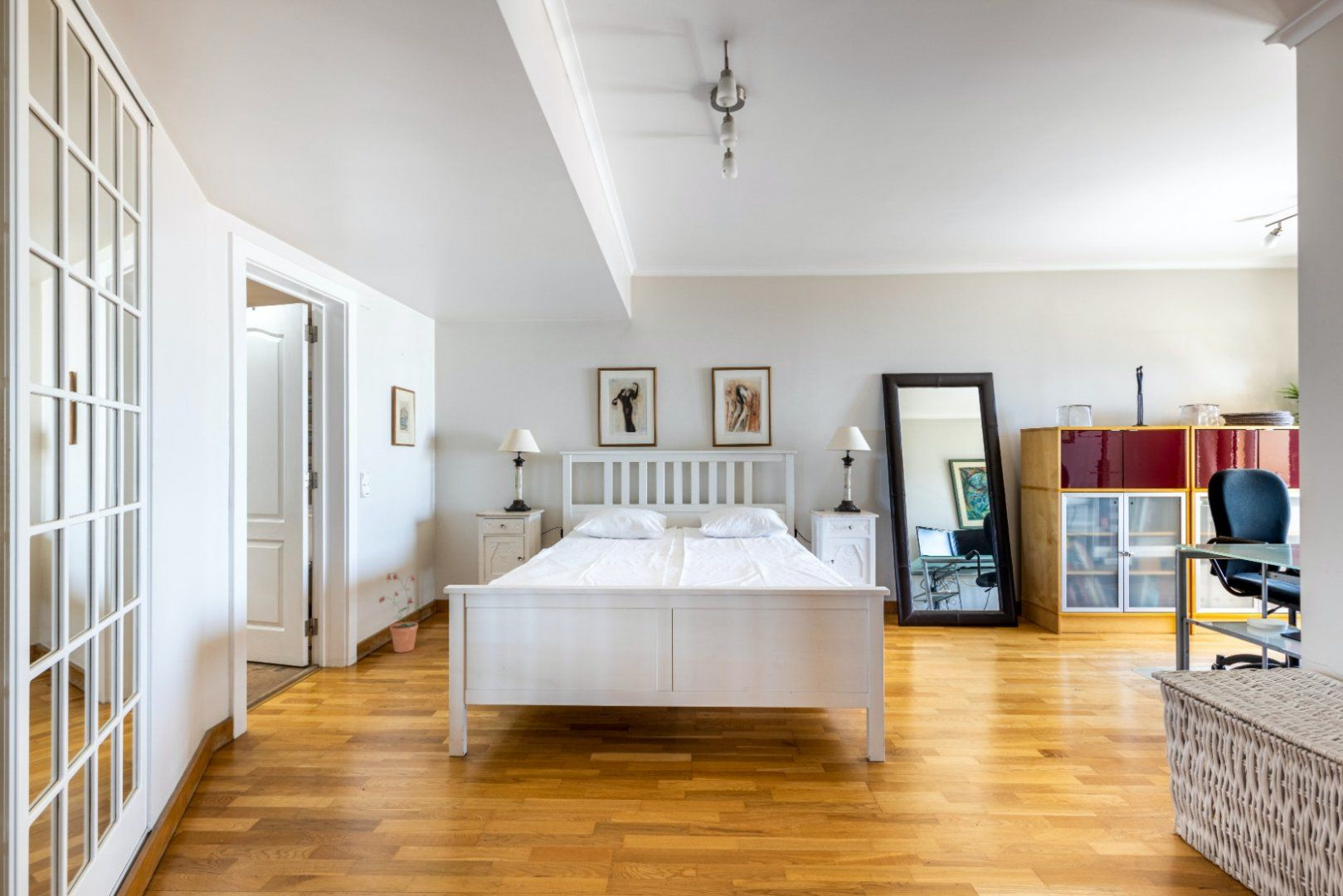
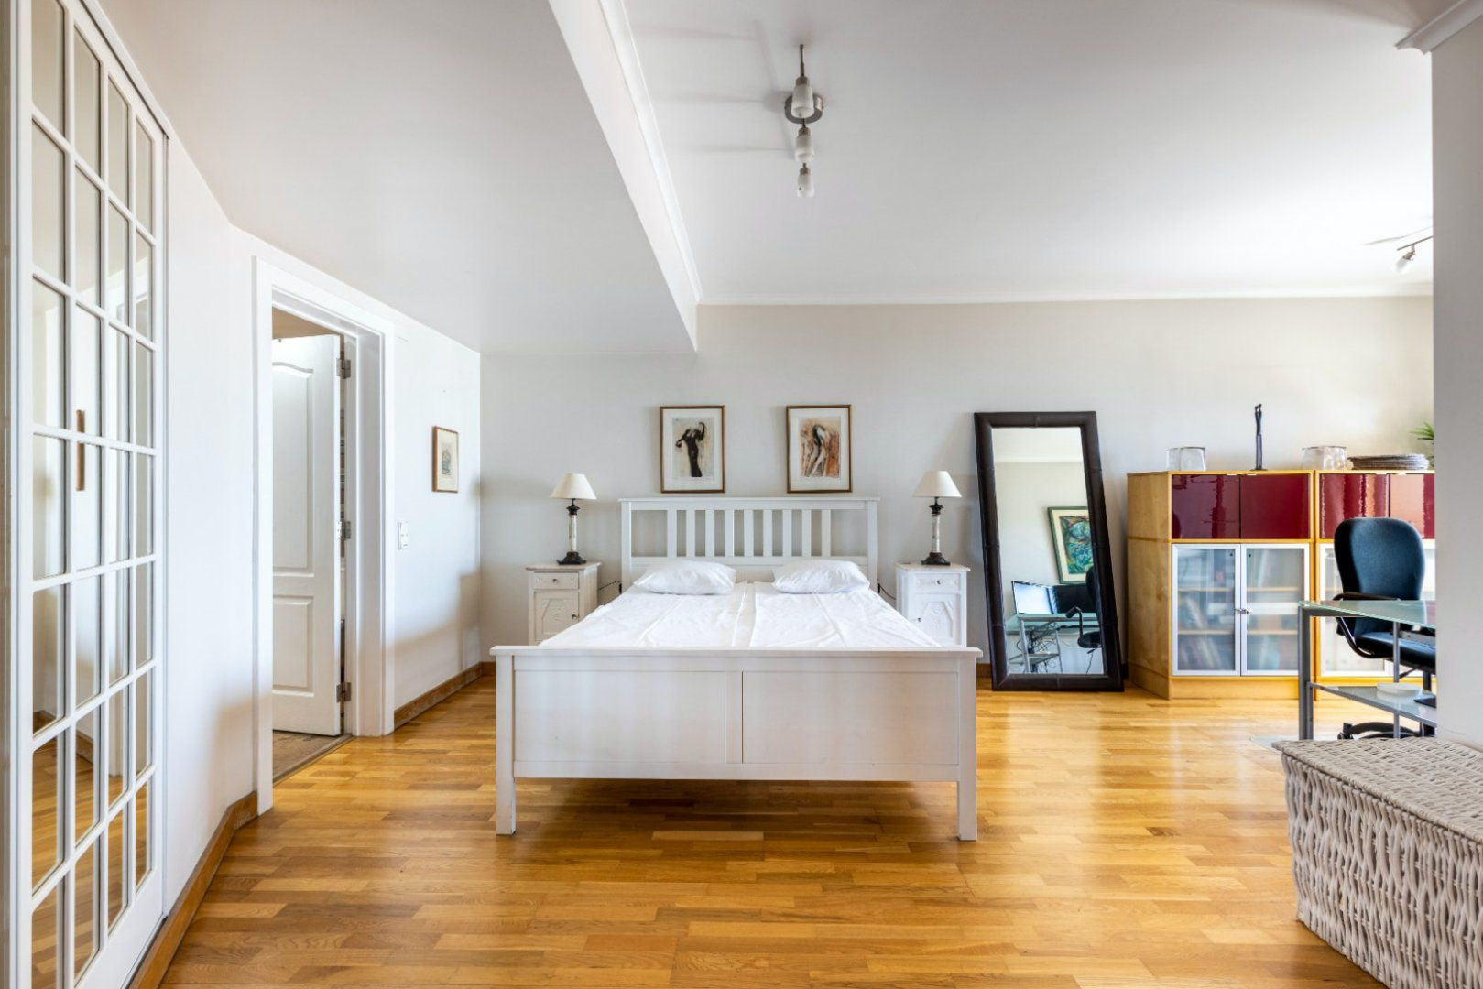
- potted plant [378,572,423,654]
